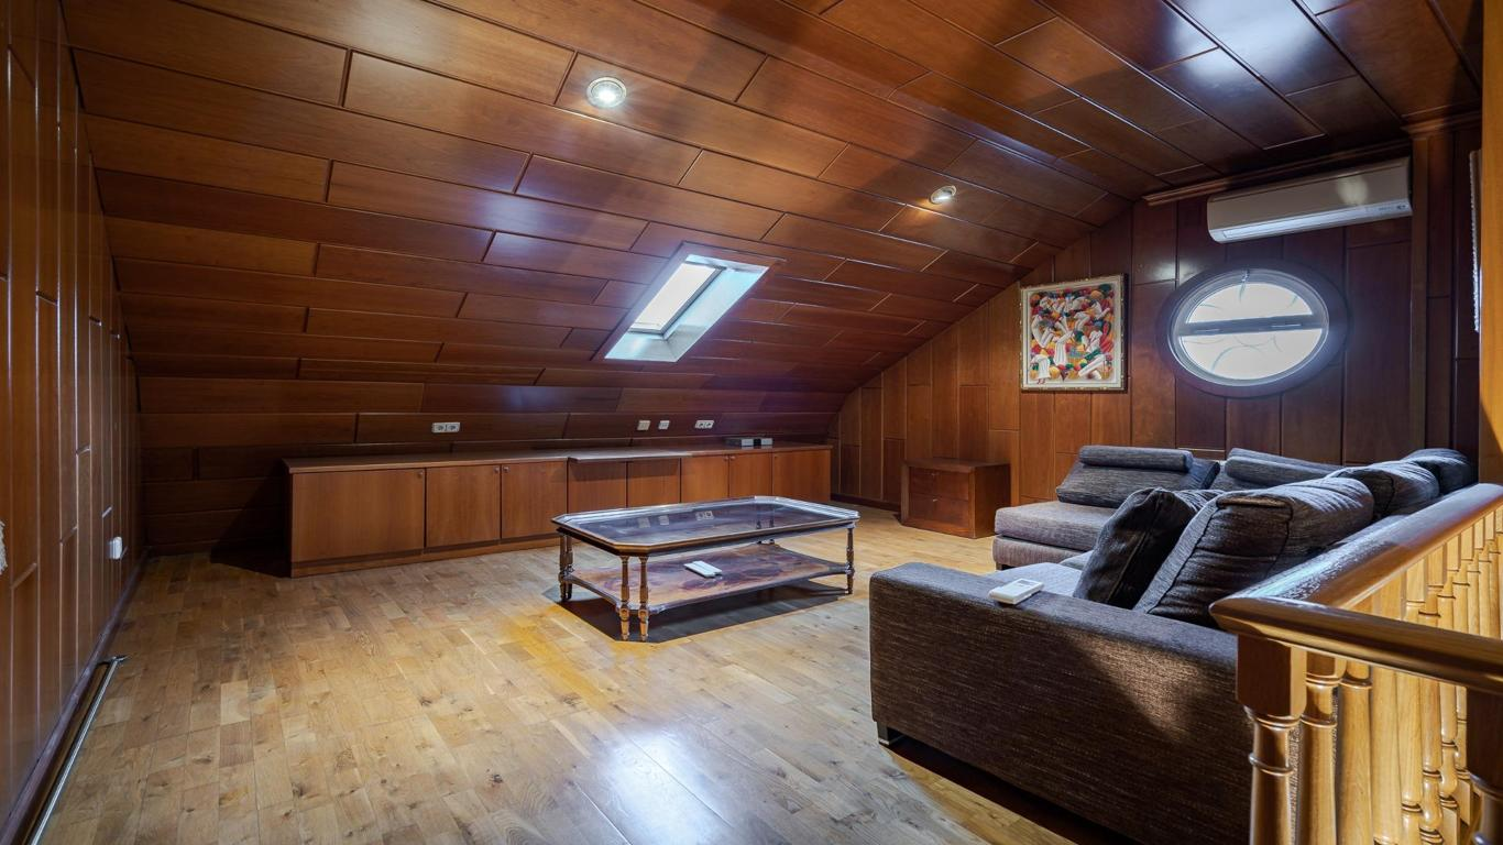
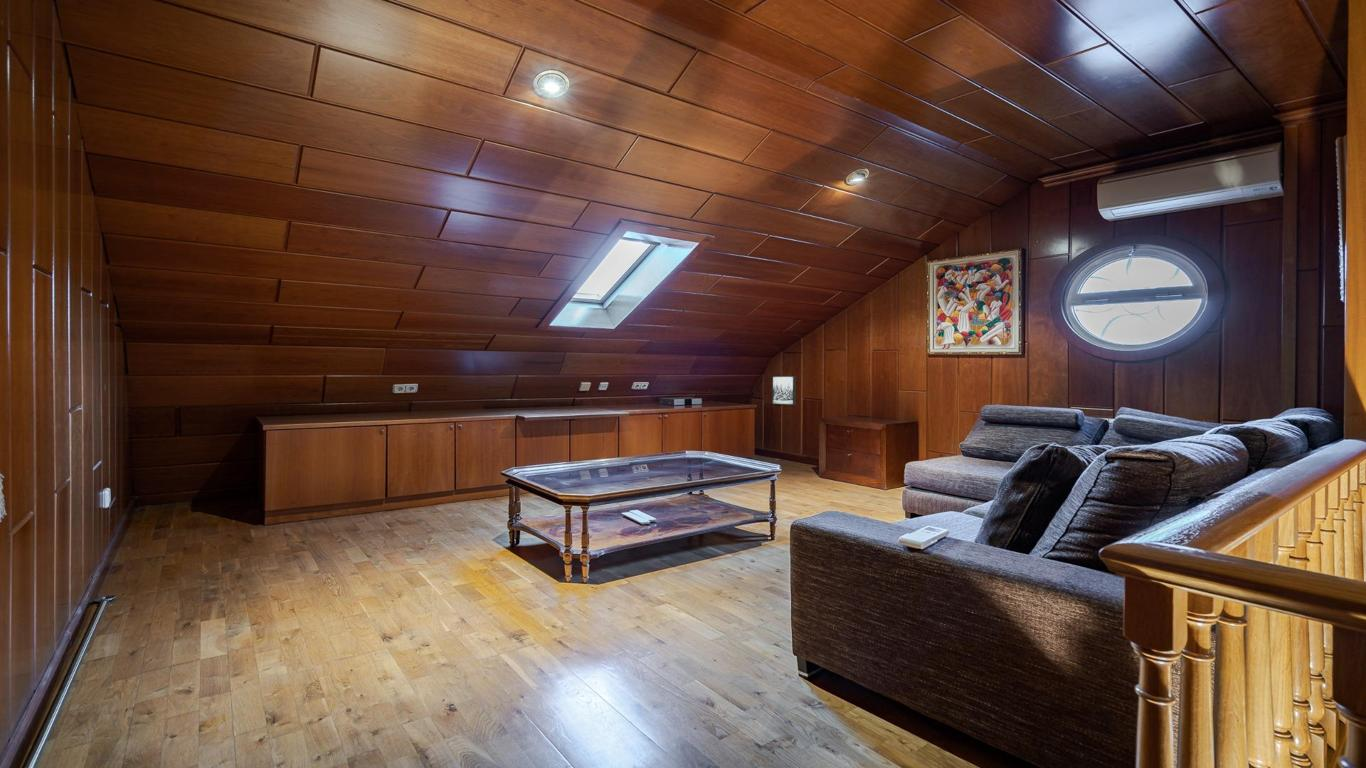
+ wall art [771,375,797,406]
